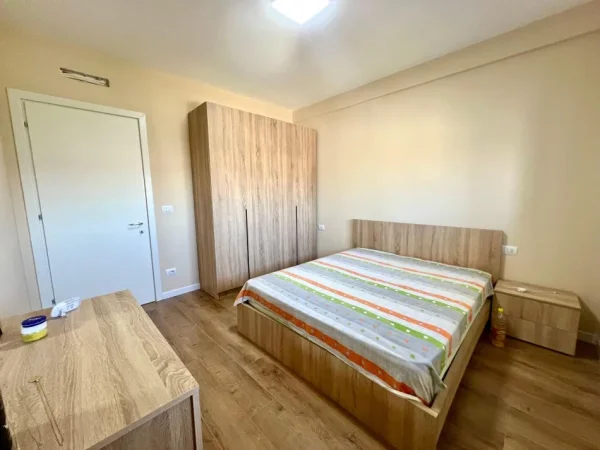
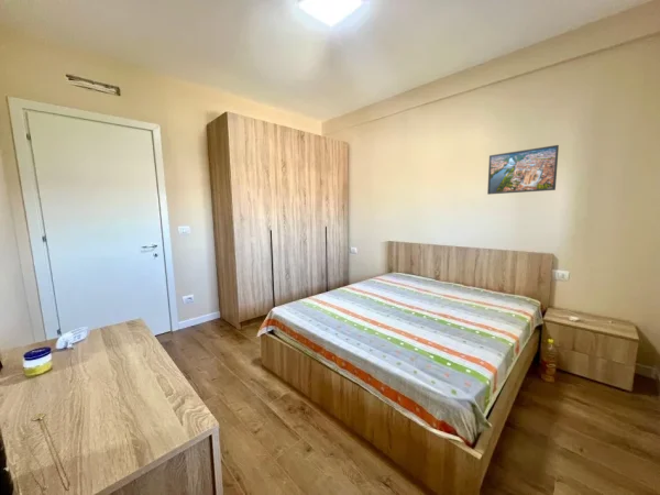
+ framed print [486,144,560,196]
